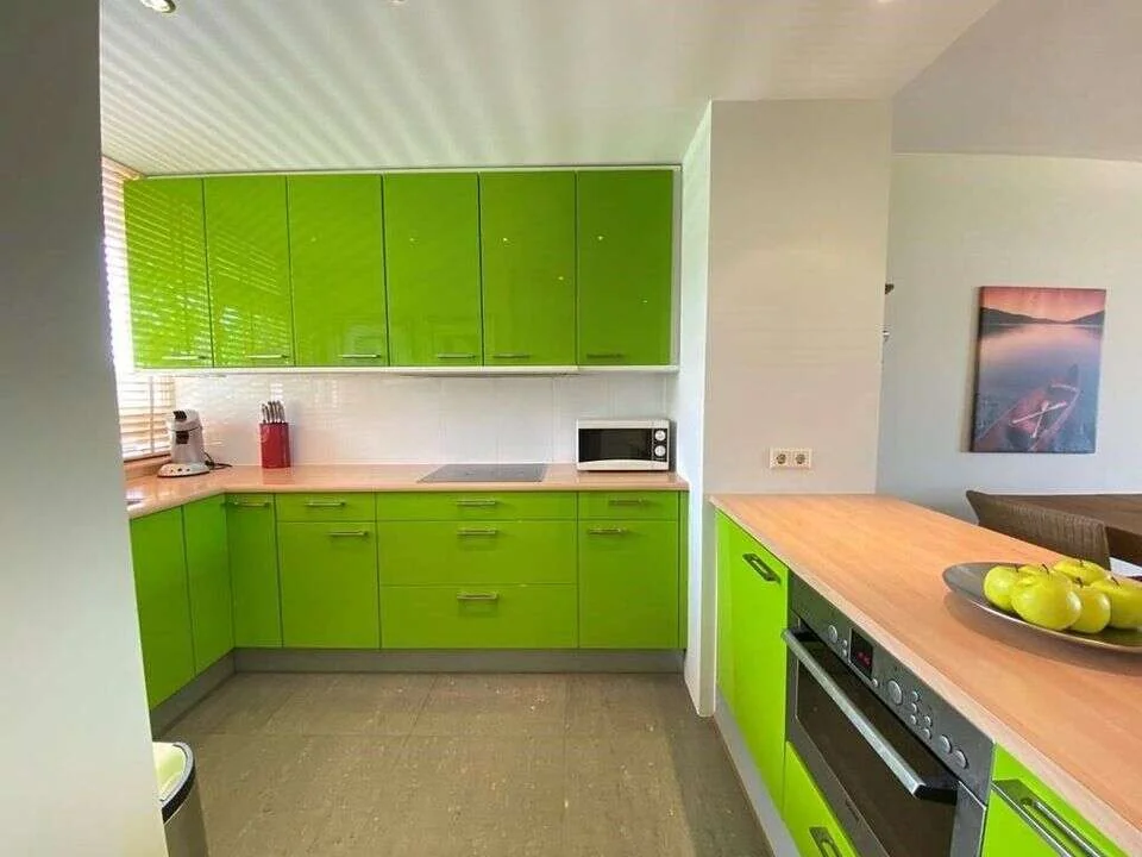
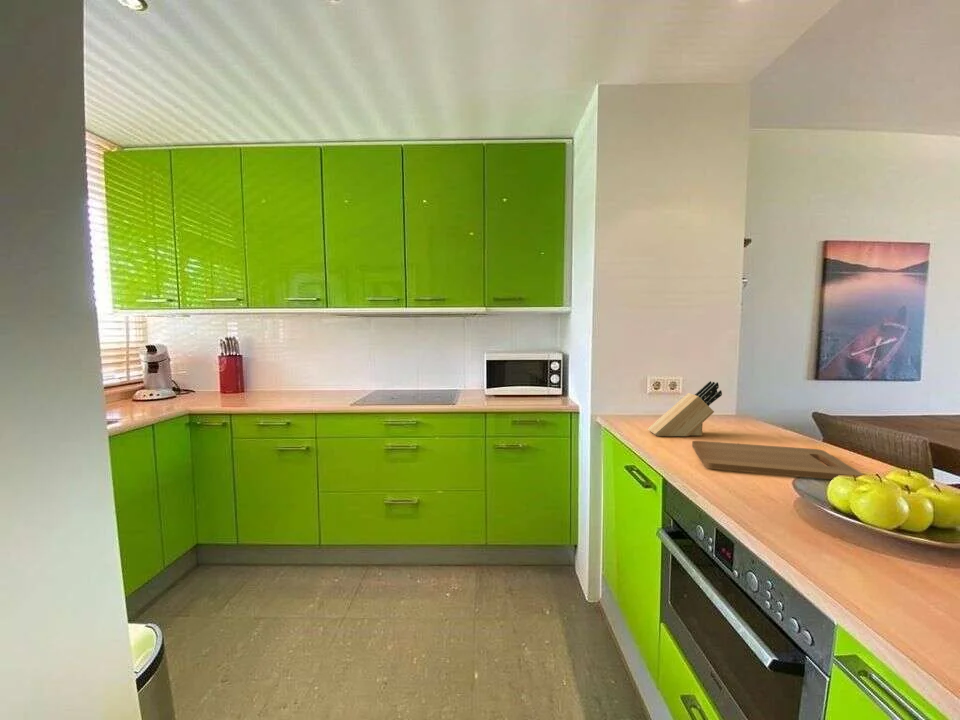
+ cutting board [691,440,865,480]
+ knife block [647,380,723,437]
